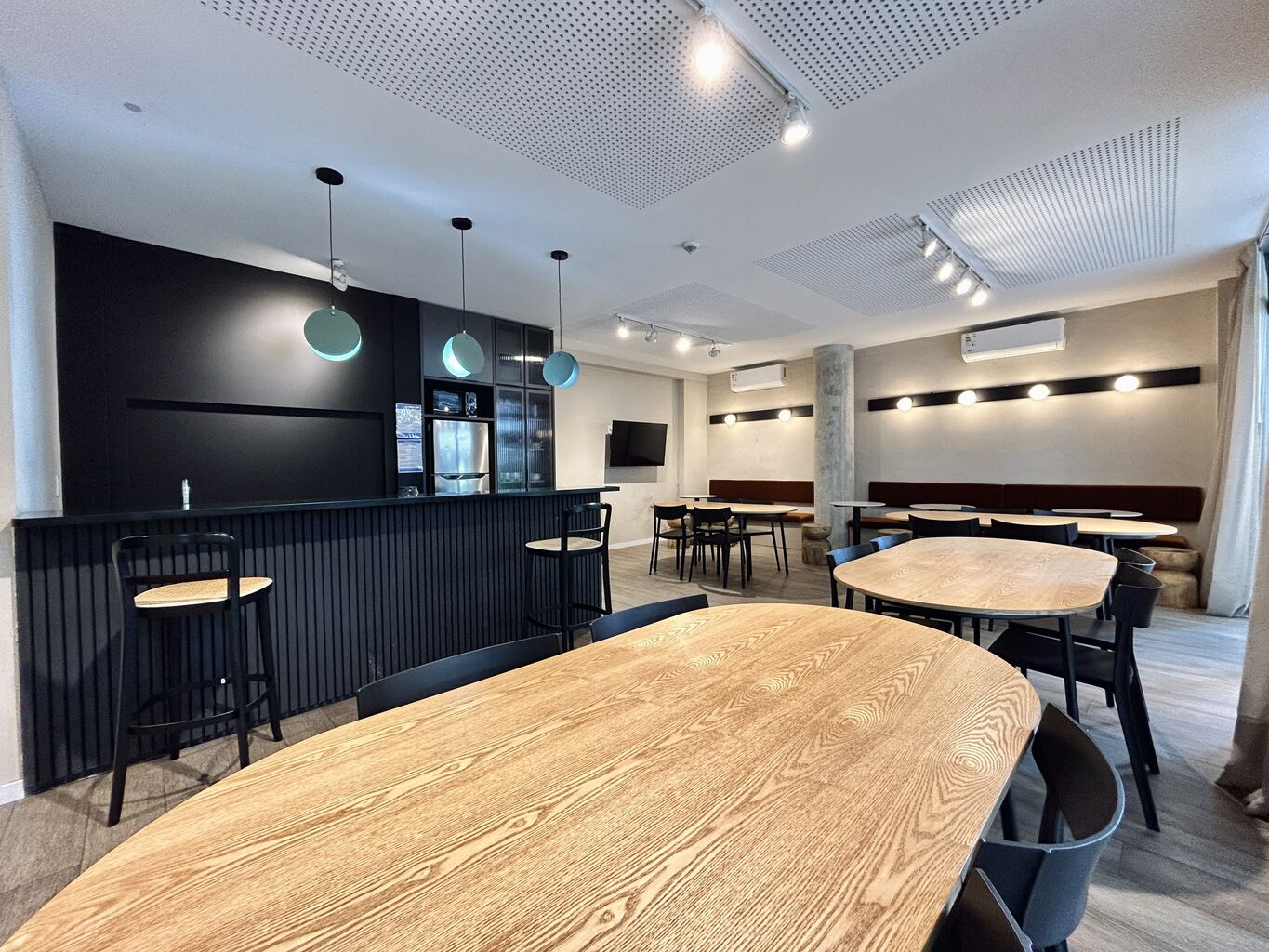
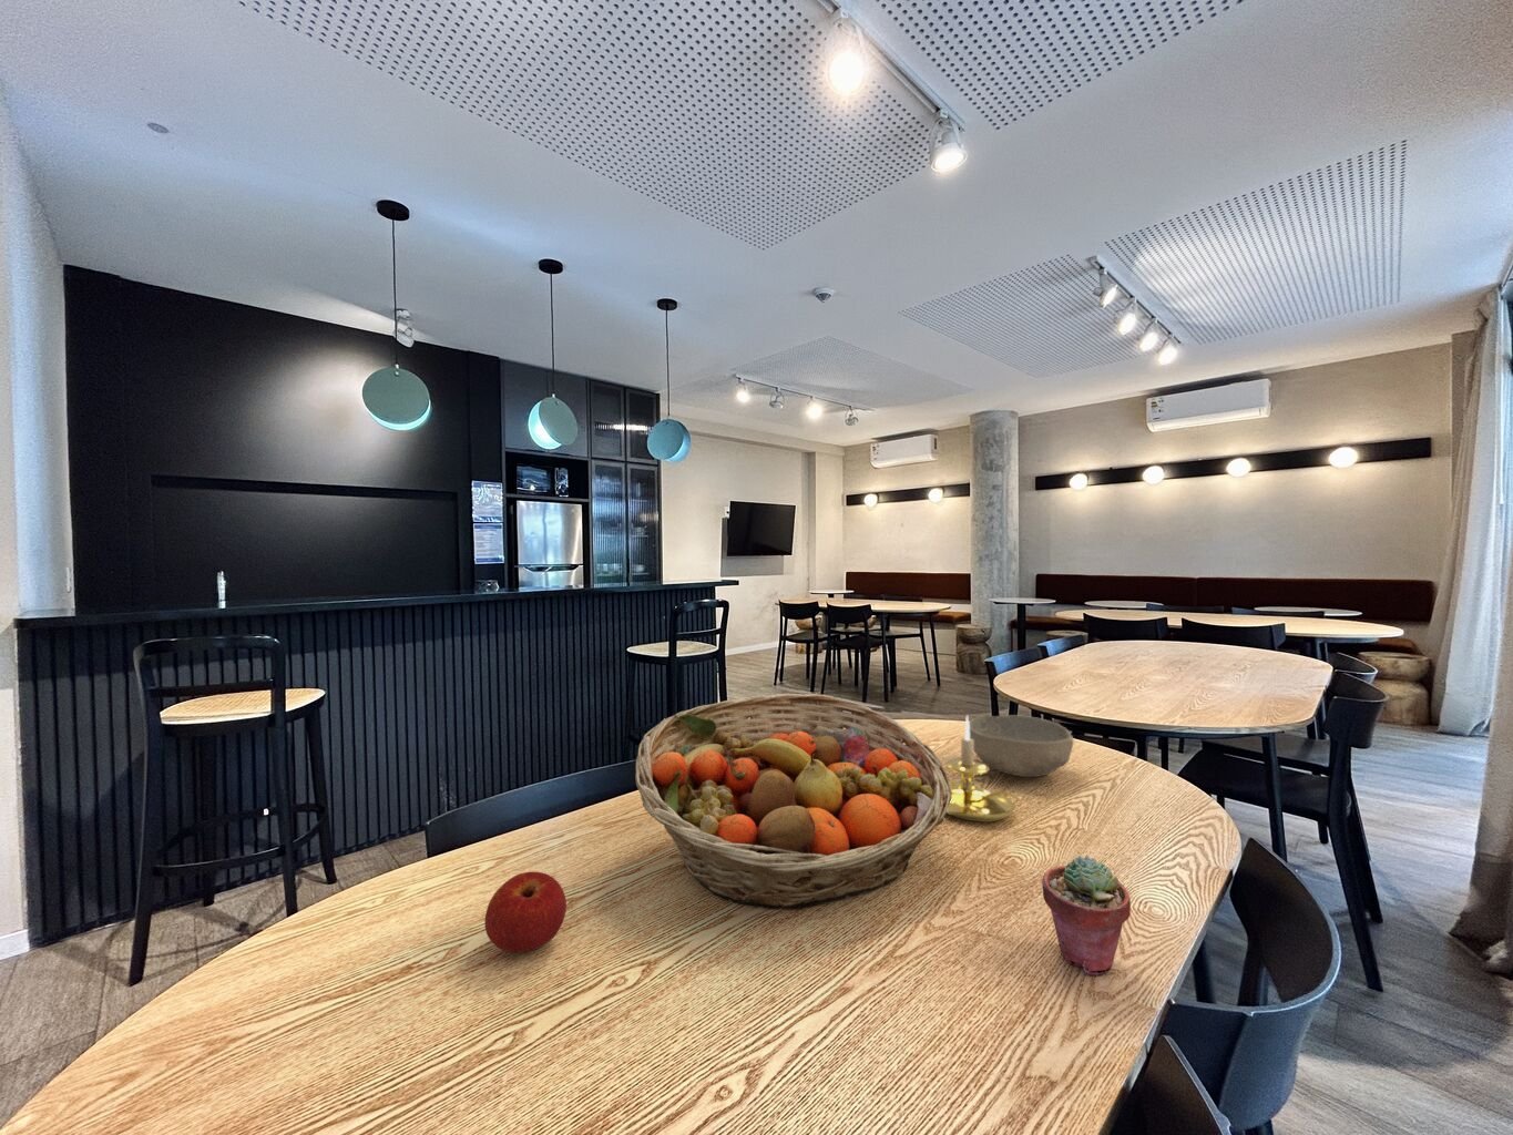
+ bowl [969,714,1075,779]
+ candle holder [945,714,1023,824]
+ potted succulent [1041,855,1131,975]
+ apple [483,872,568,954]
+ fruit basket [634,693,953,911]
